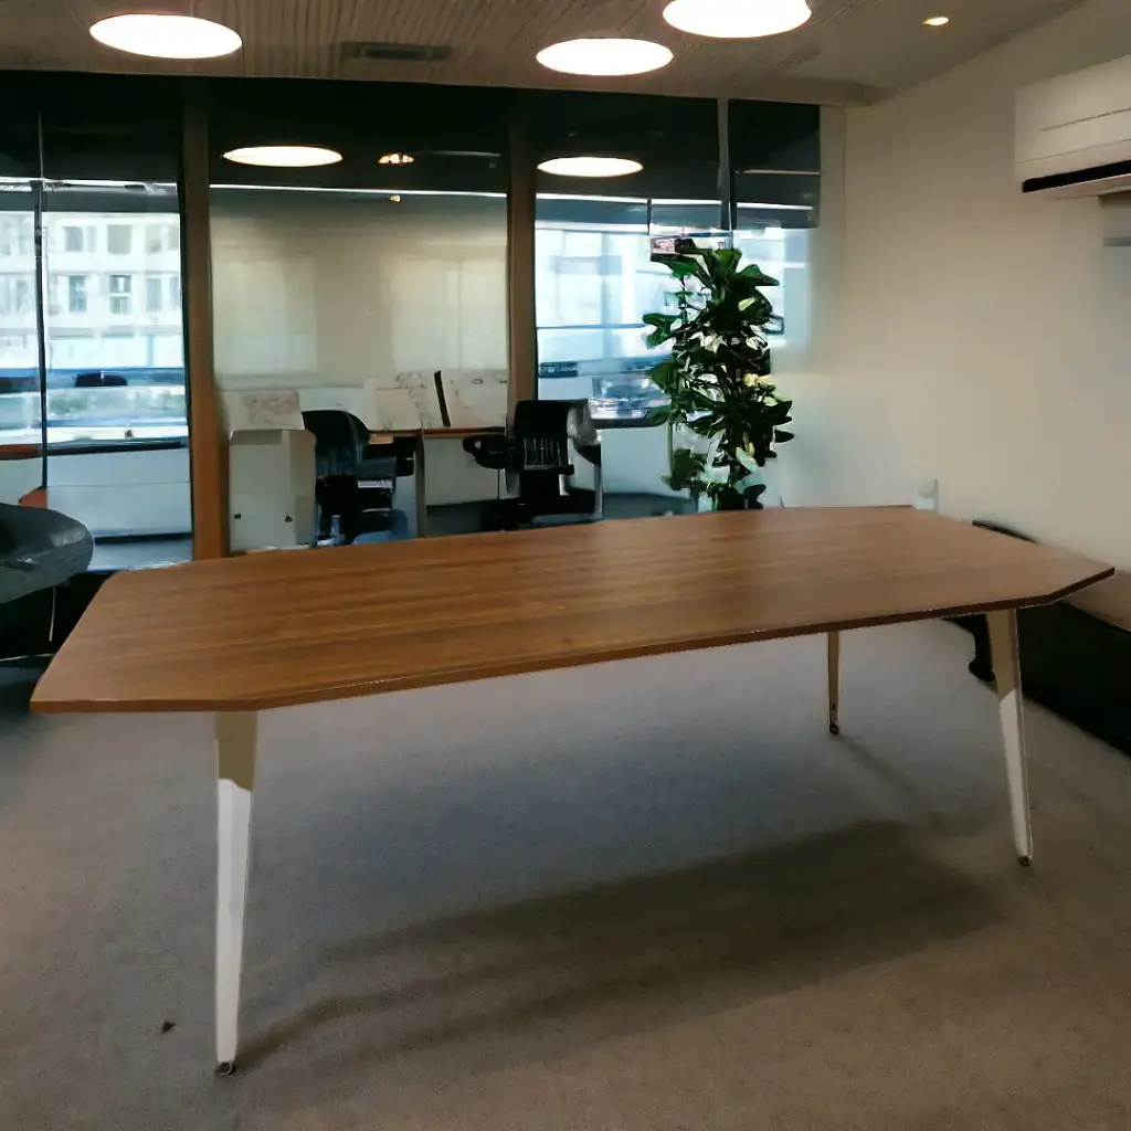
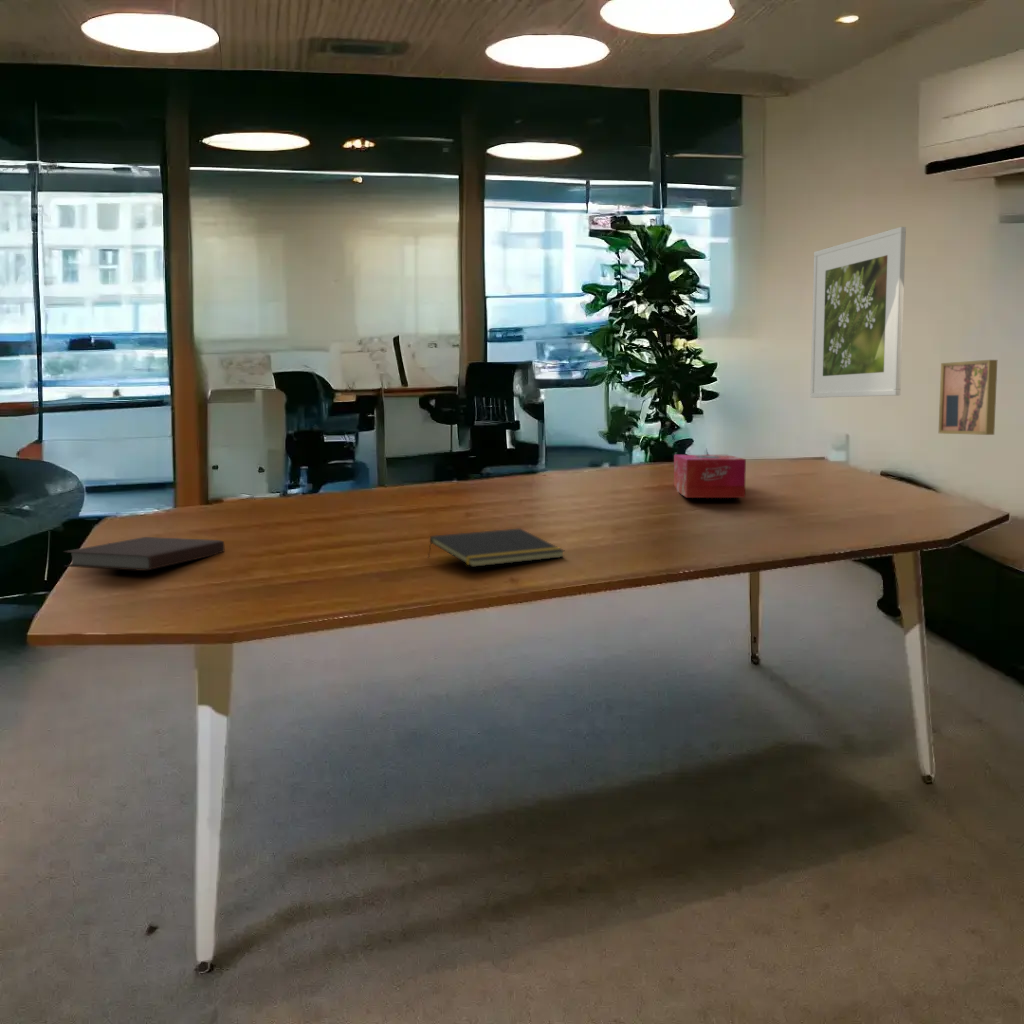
+ notebook [62,536,225,572]
+ notepad [427,527,566,568]
+ wall art [938,359,998,436]
+ tissue box [673,454,747,499]
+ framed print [809,226,907,399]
